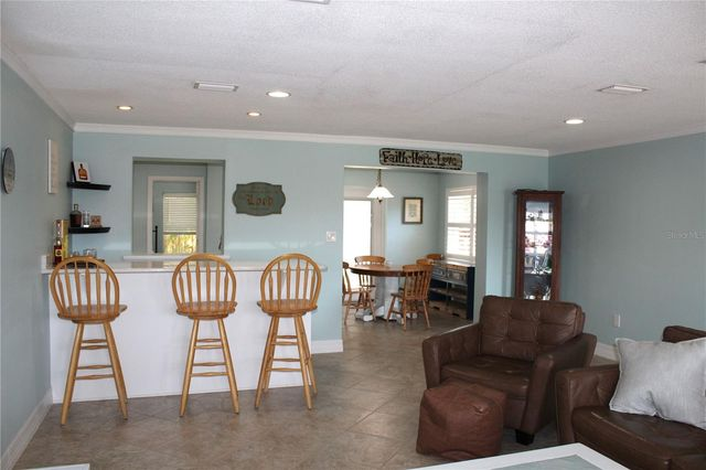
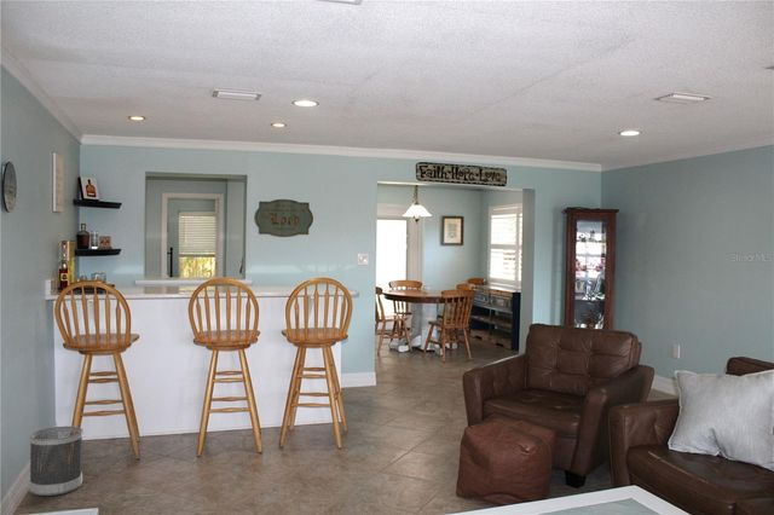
+ wastebasket [28,426,85,497]
